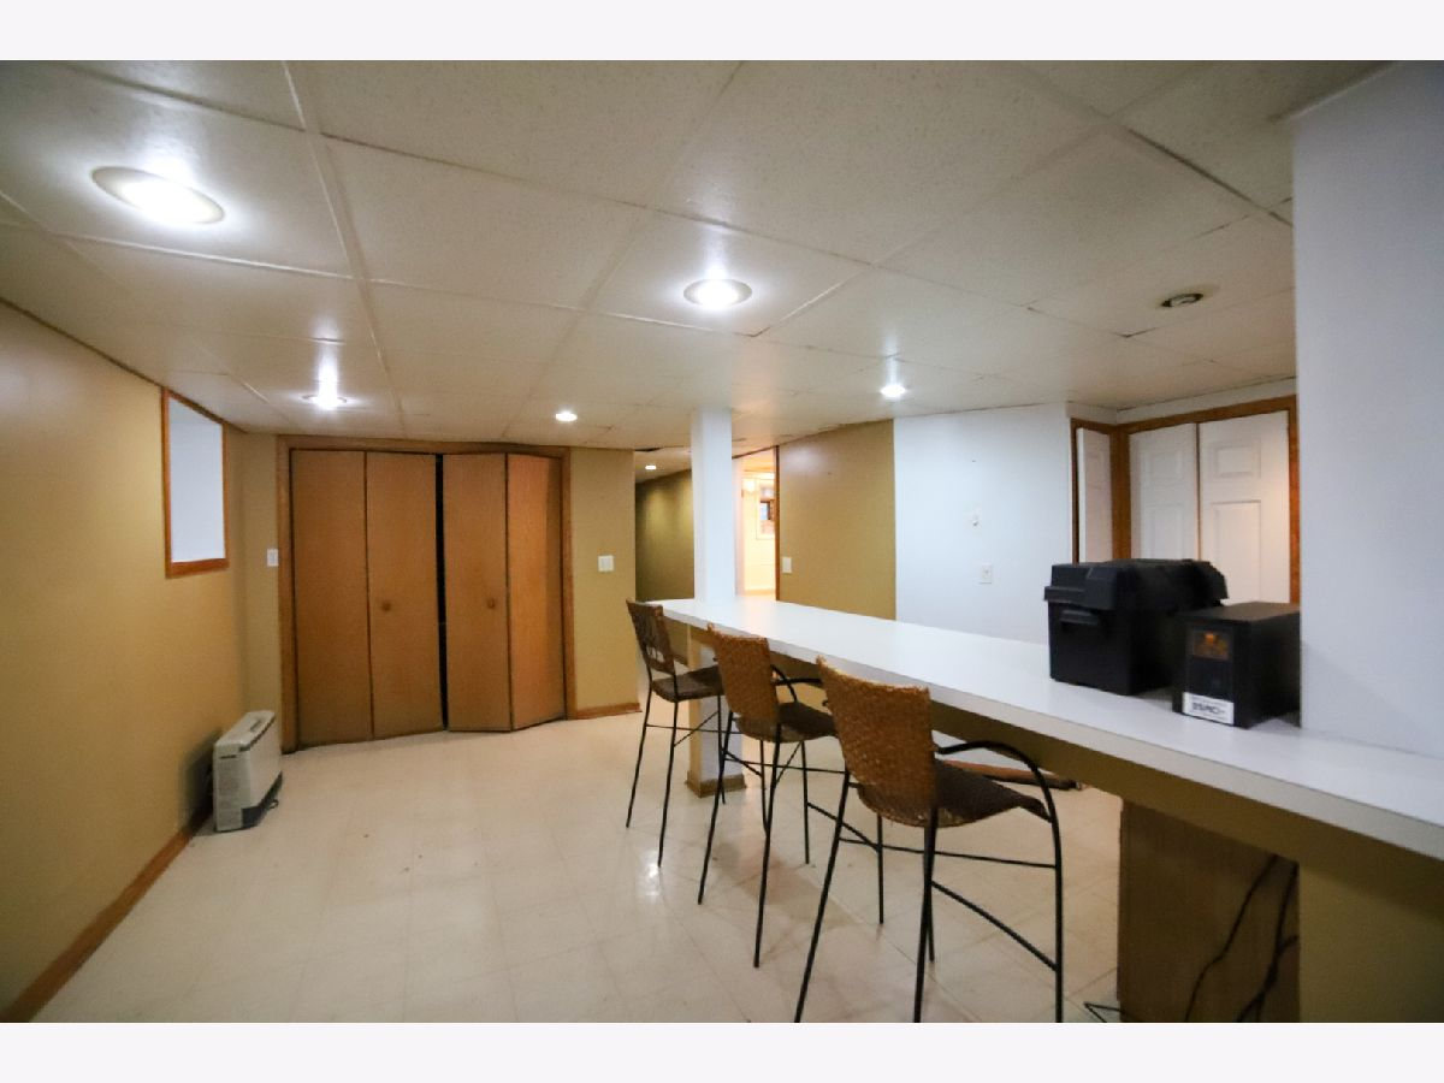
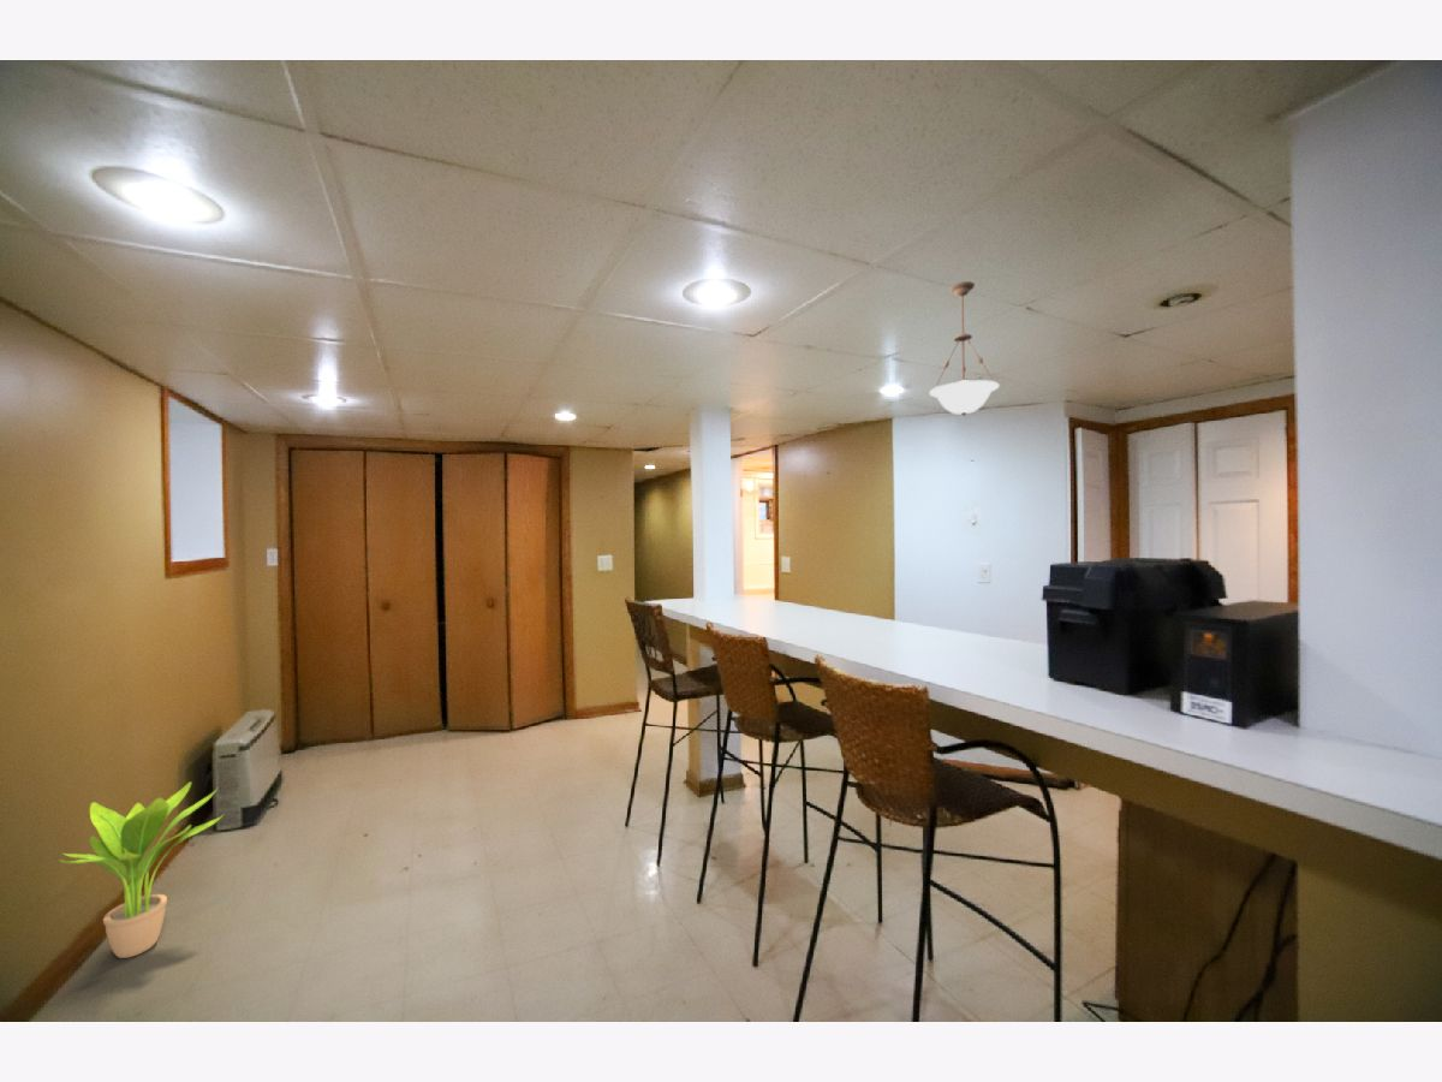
+ pendant light [928,280,1001,416]
+ potted plant [58,780,225,959]
